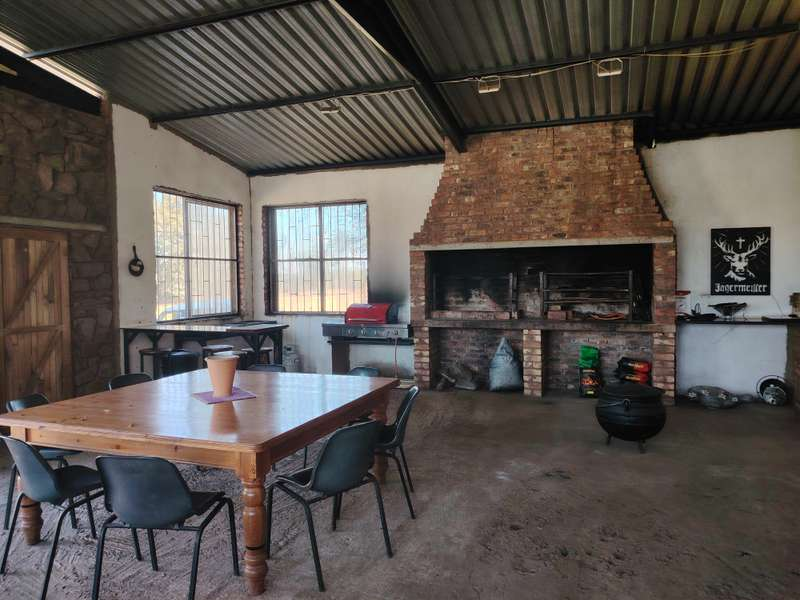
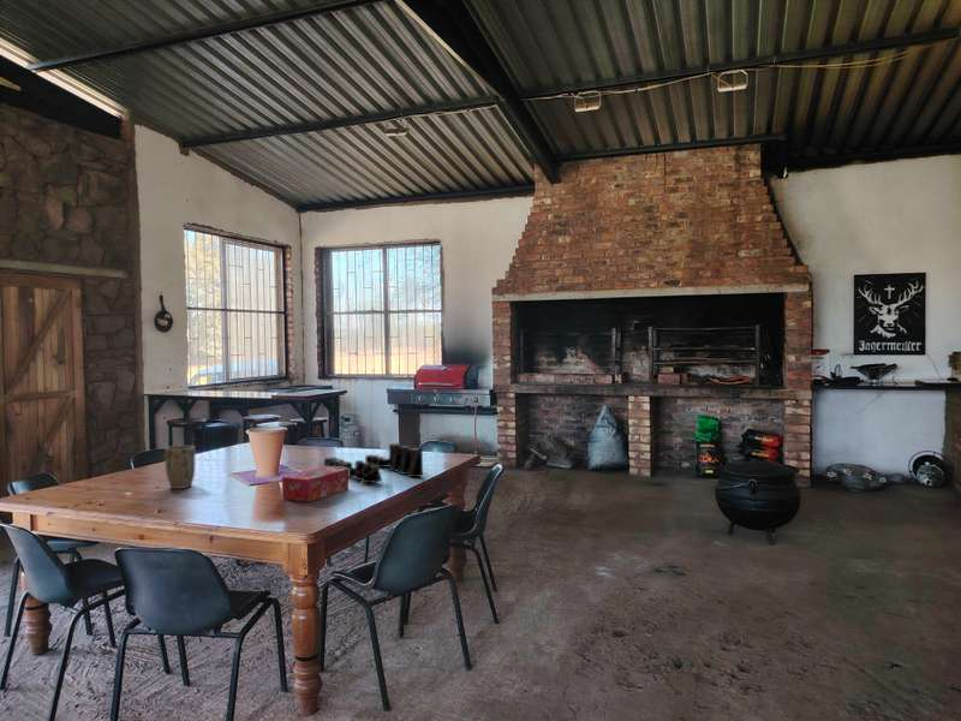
+ tissue box [281,465,350,503]
+ speaker [323,442,424,484]
+ plant pot [163,445,196,490]
